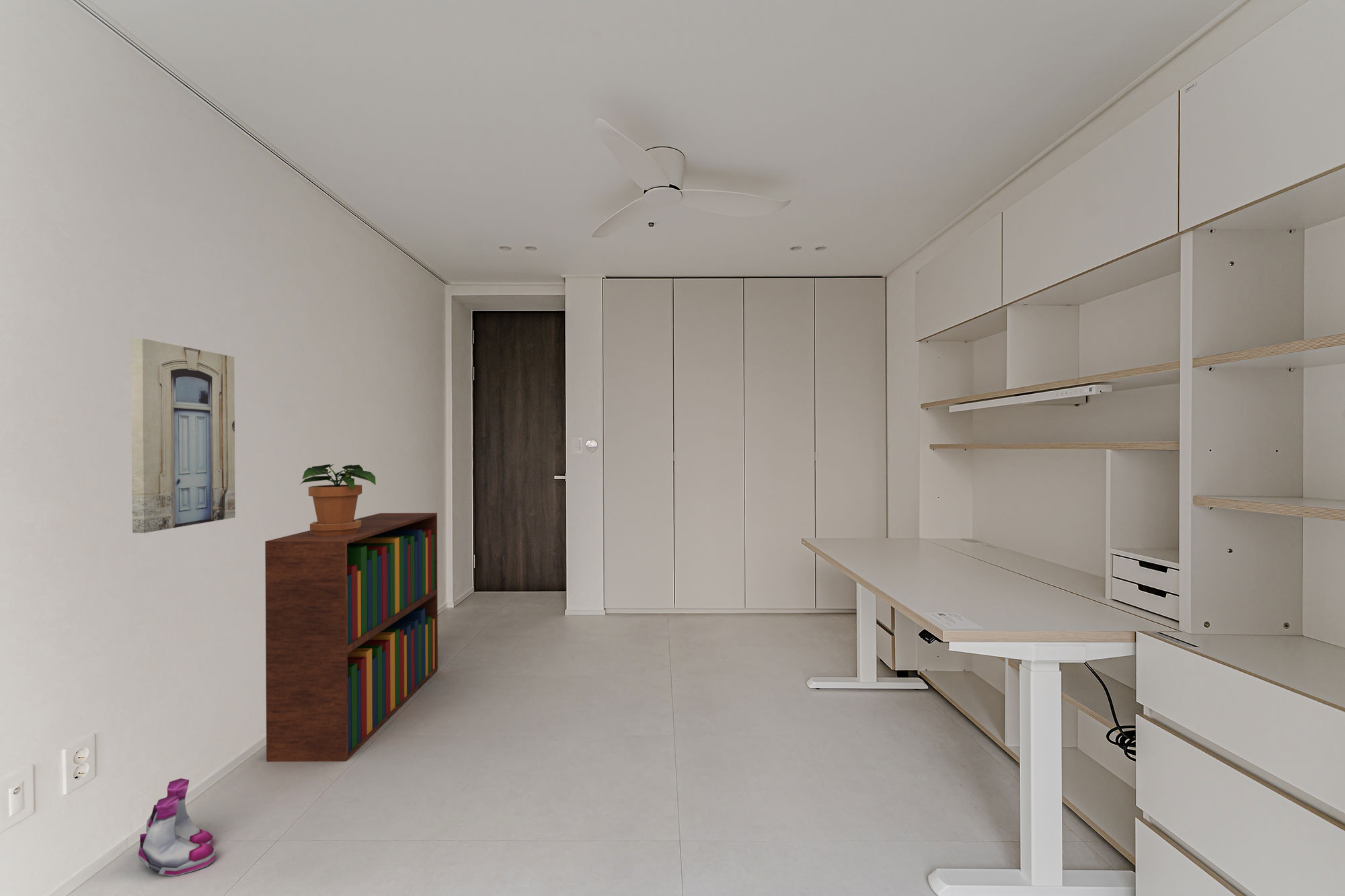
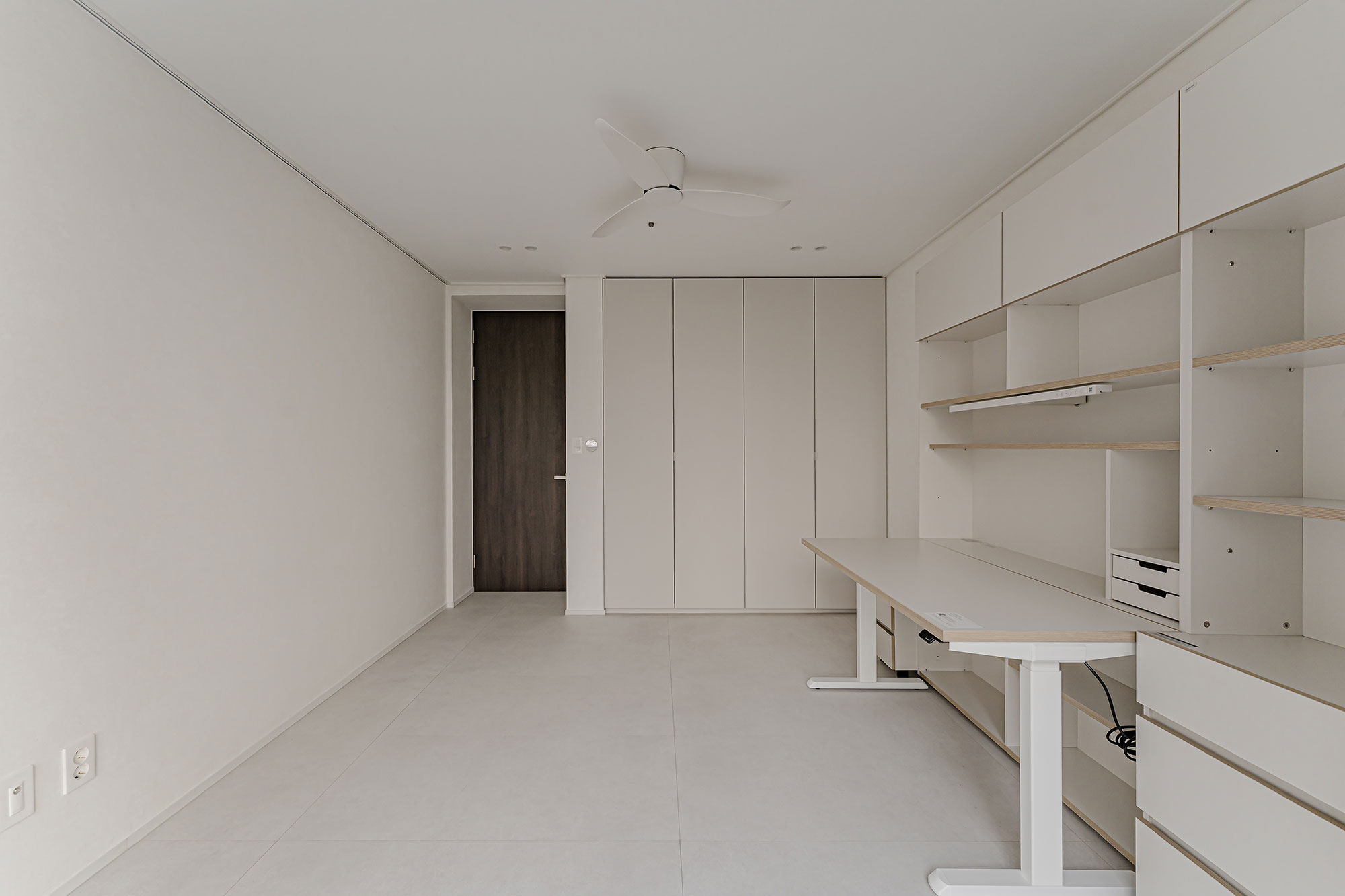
- boots [138,778,216,877]
- wall art [130,337,236,534]
- potted plant [299,464,377,536]
- bookshelf [264,512,438,762]
